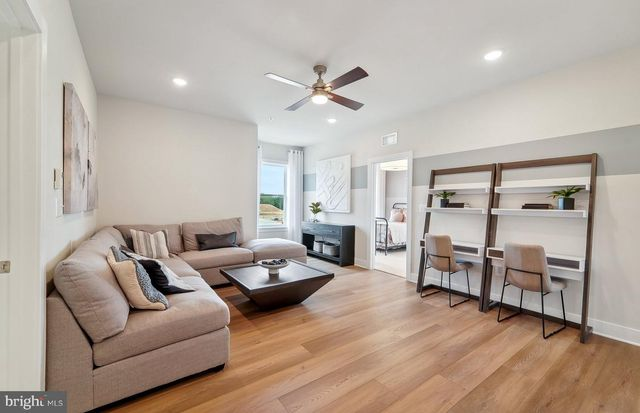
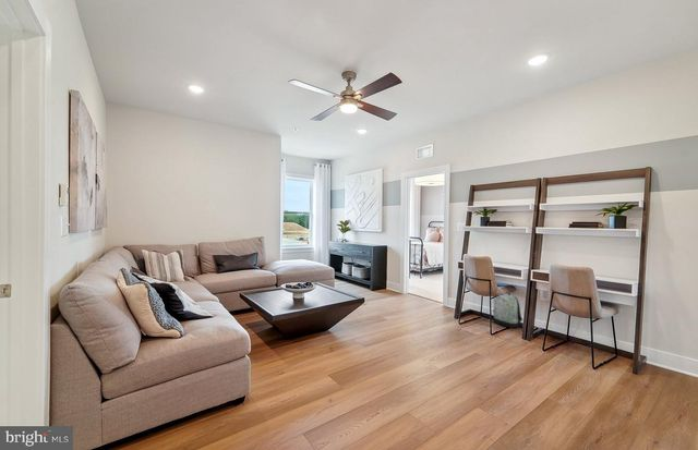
+ backpack [492,293,524,329]
